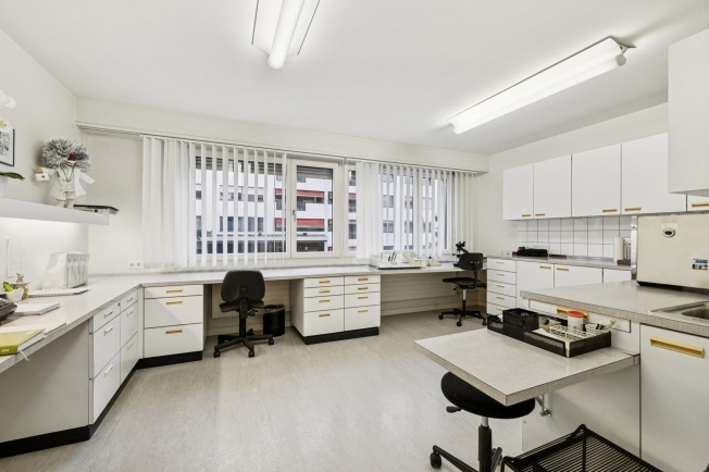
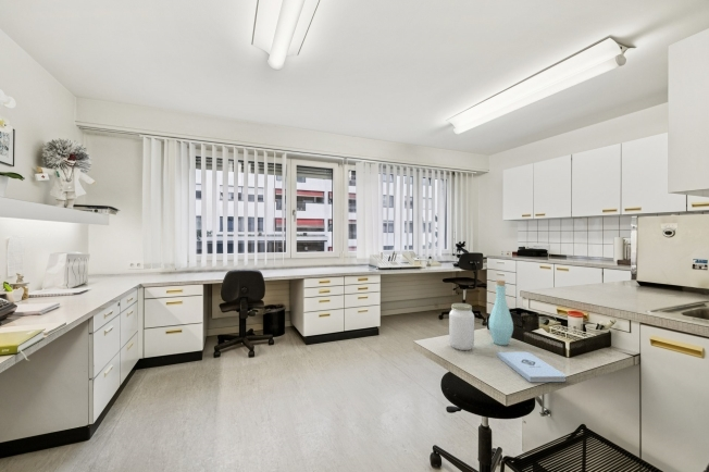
+ bottle [488,278,514,346]
+ notepad [496,351,567,383]
+ jar [448,302,475,351]
